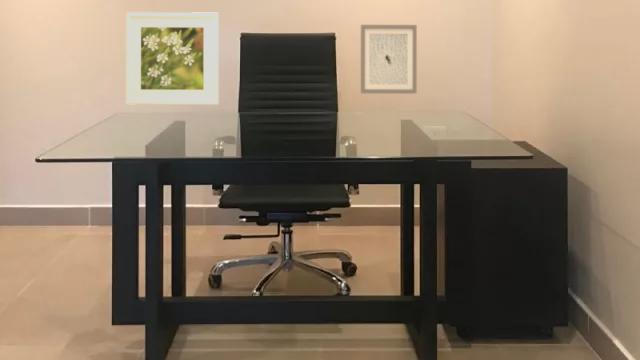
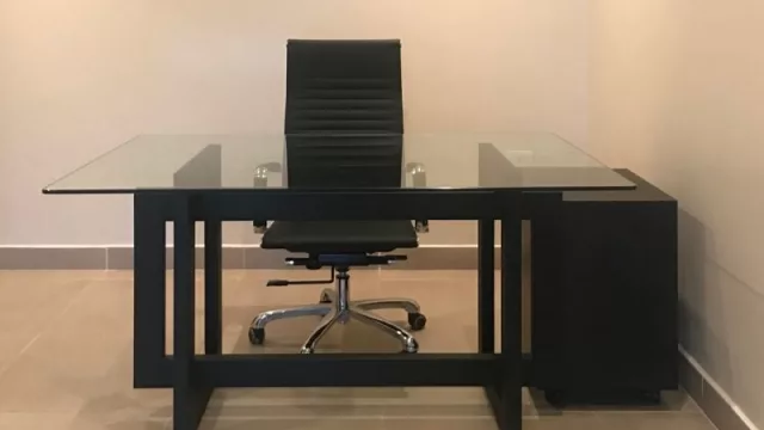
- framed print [125,11,220,106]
- wall art [360,24,418,95]
